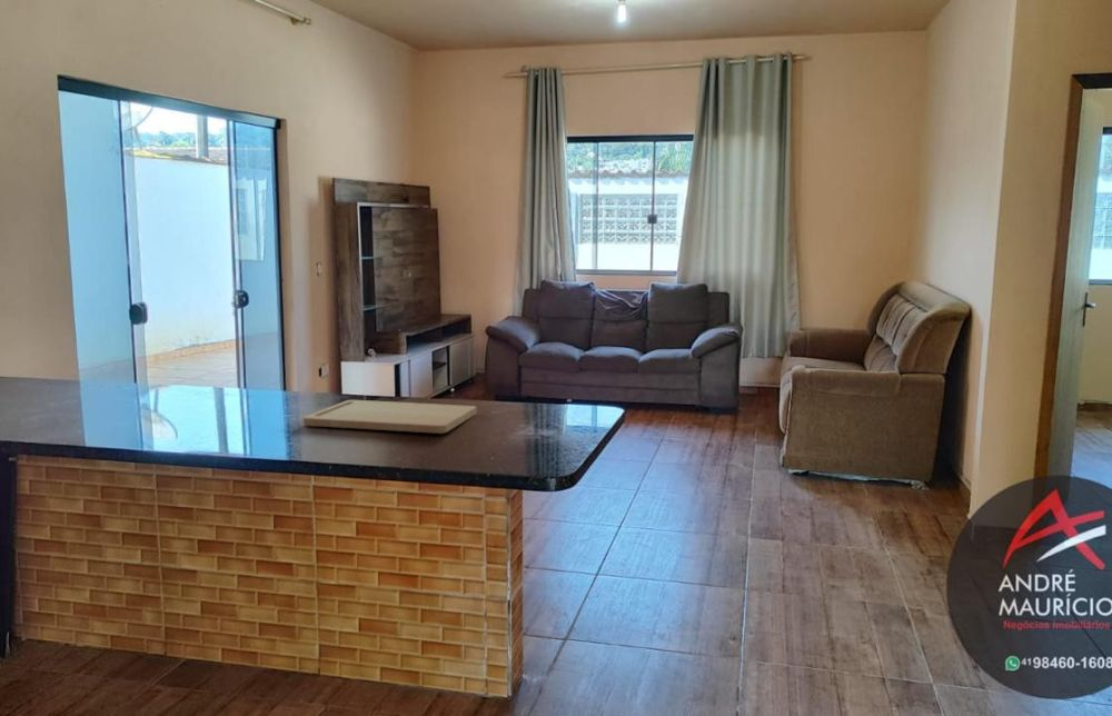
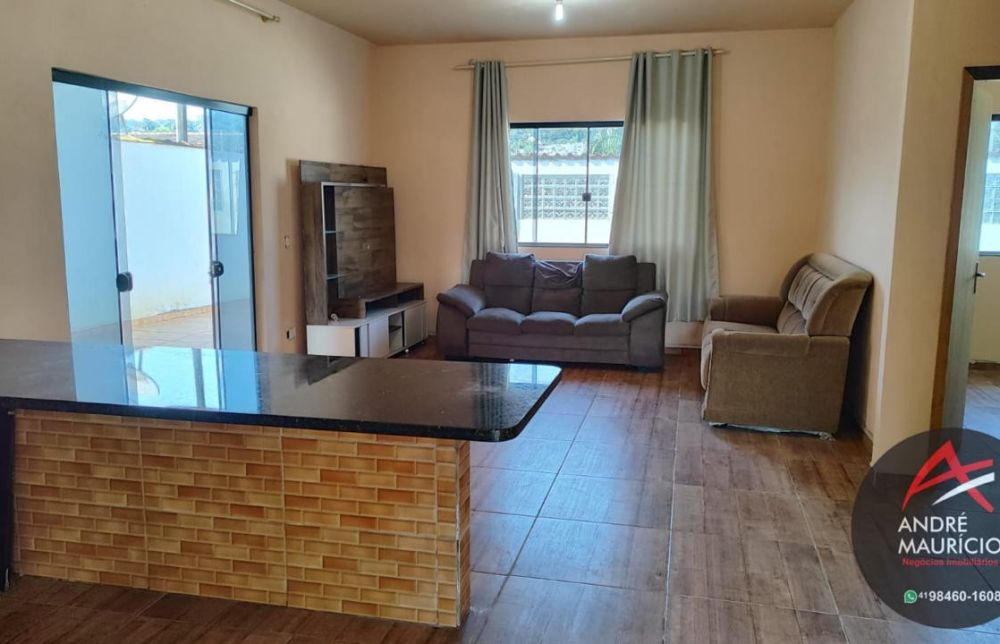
- cutting board [302,399,478,435]
